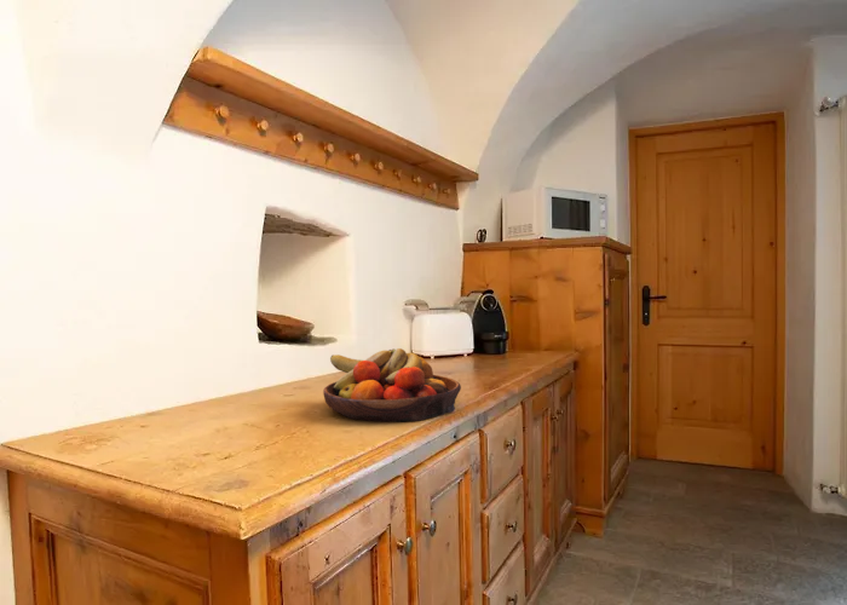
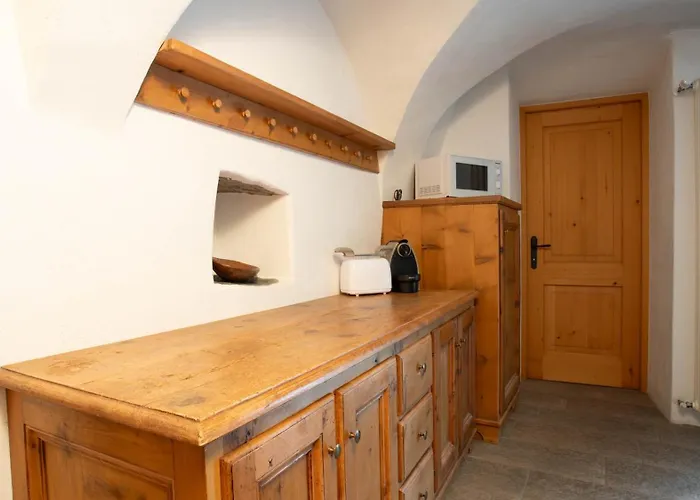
- fruit bowl [322,347,462,424]
